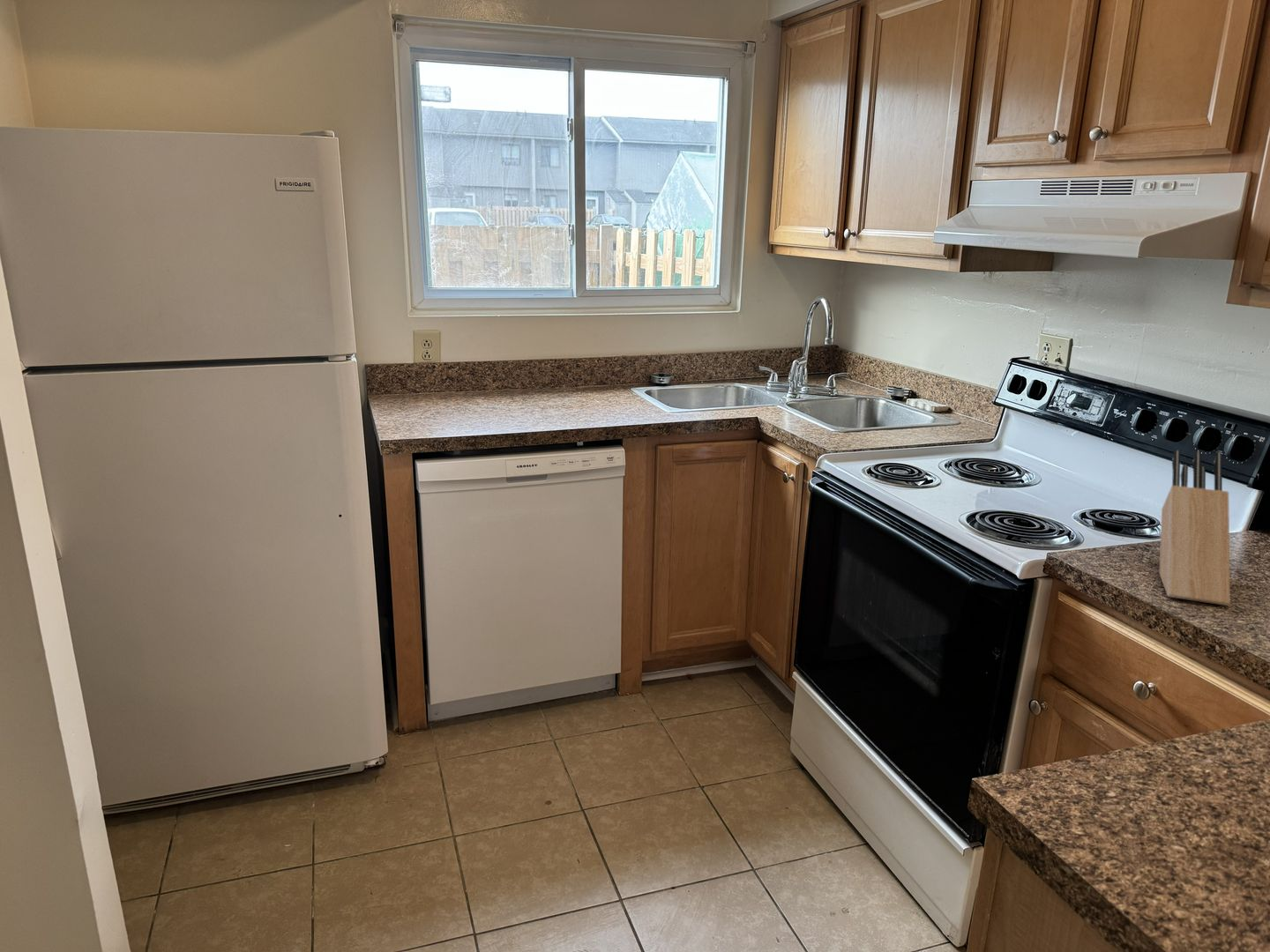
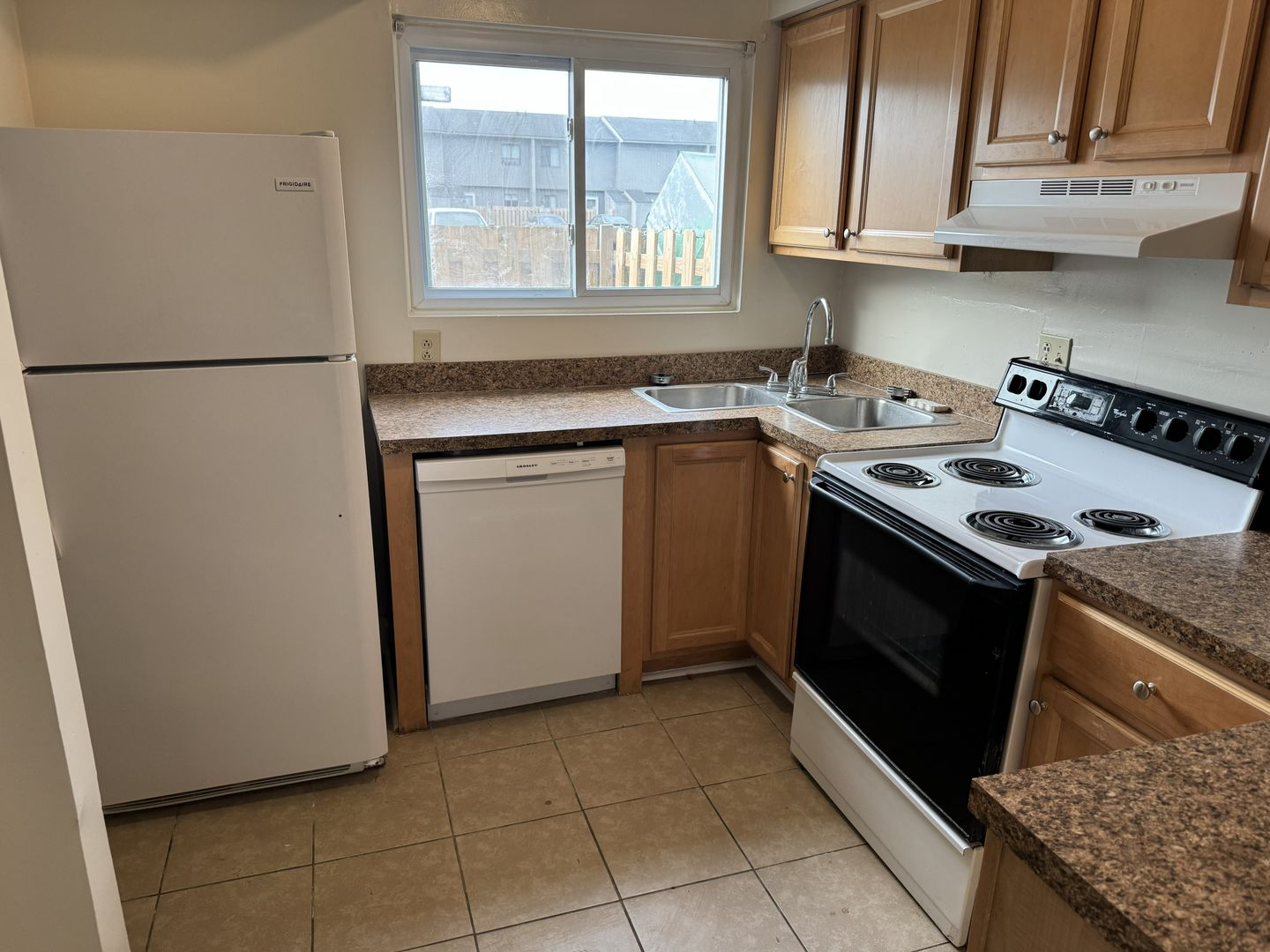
- knife block [1158,450,1231,606]
